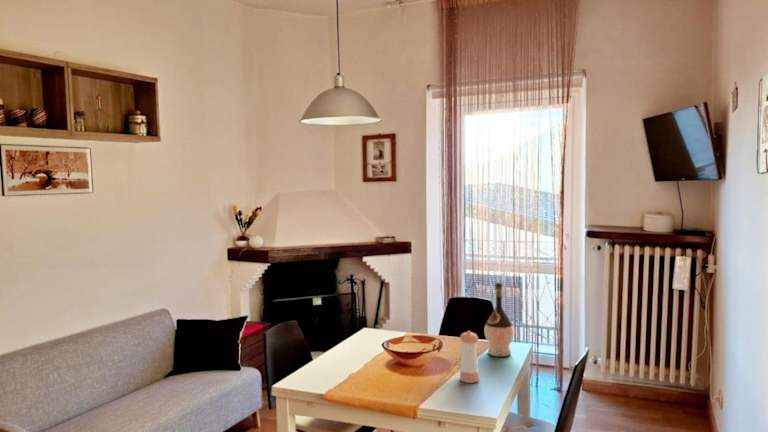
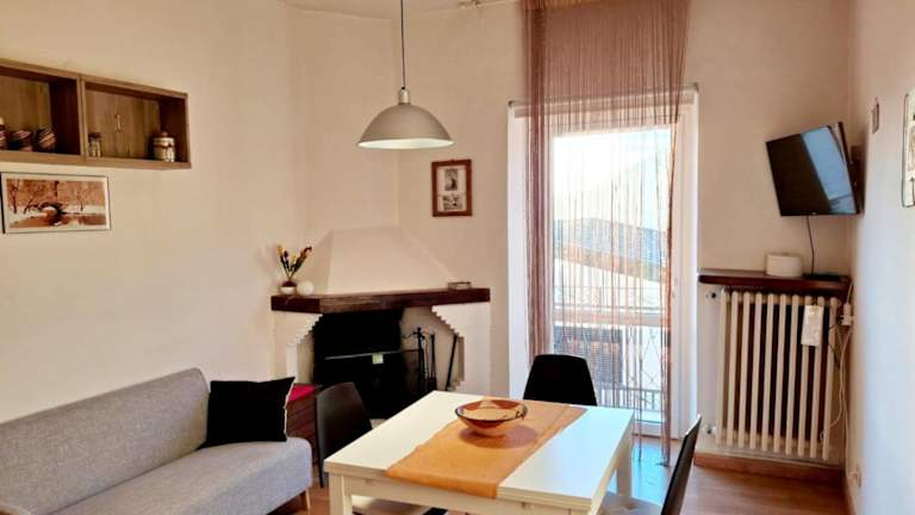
- pepper shaker [459,330,480,384]
- wine bottle [483,282,515,358]
